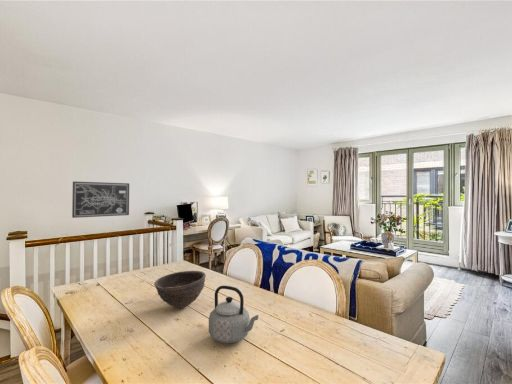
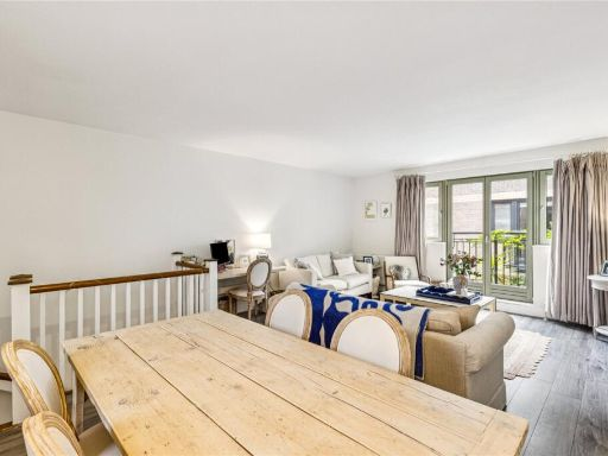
- bowl [153,270,207,309]
- teapot [208,285,259,344]
- wall art [71,180,130,219]
